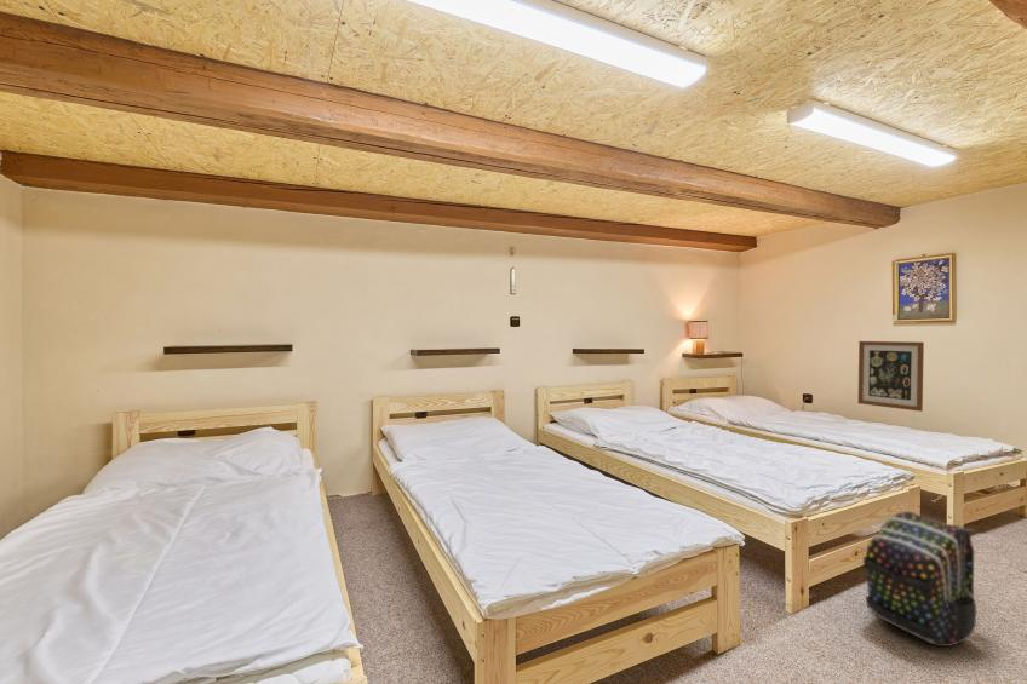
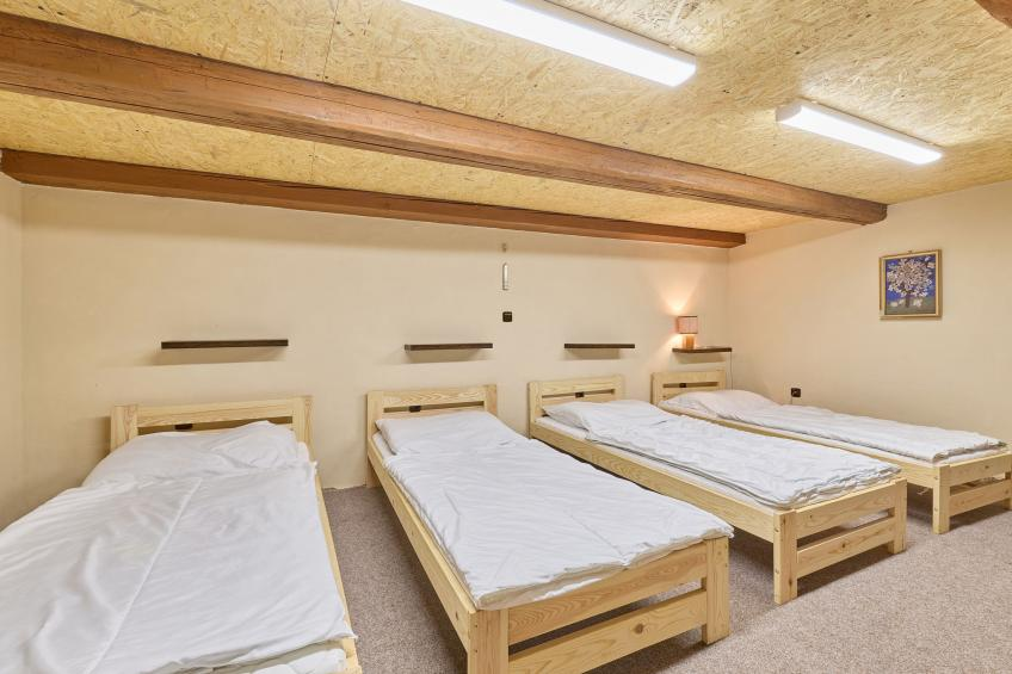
- backpack [862,510,977,648]
- wall art [857,340,925,413]
